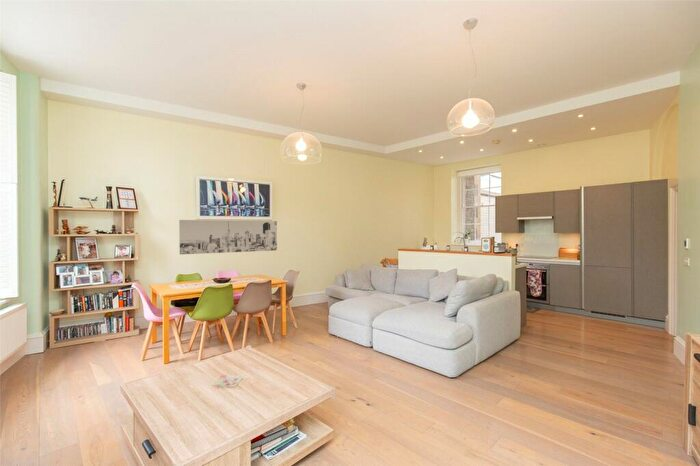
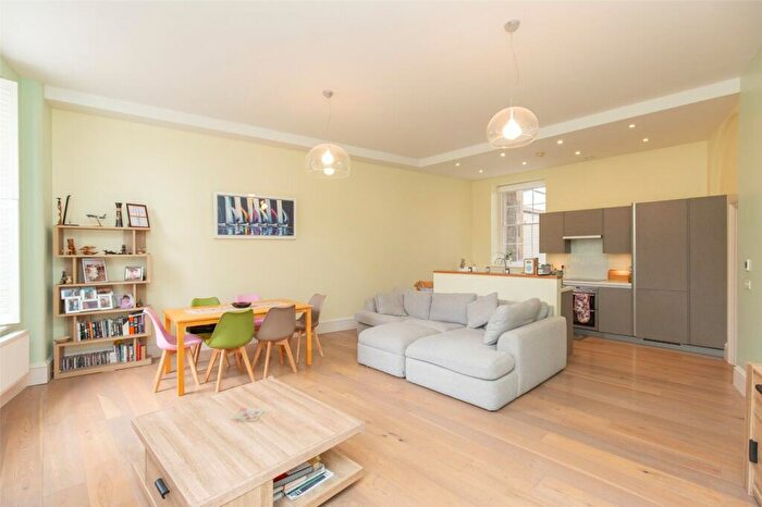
- wall art [178,219,278,255]
